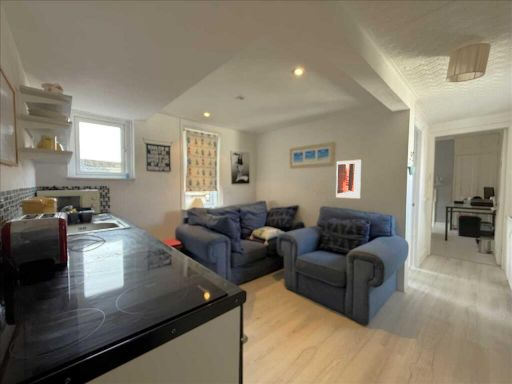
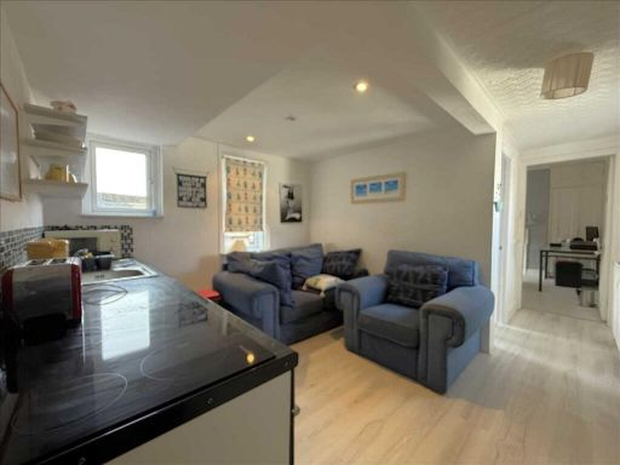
- wall art [335,159,362,200]
